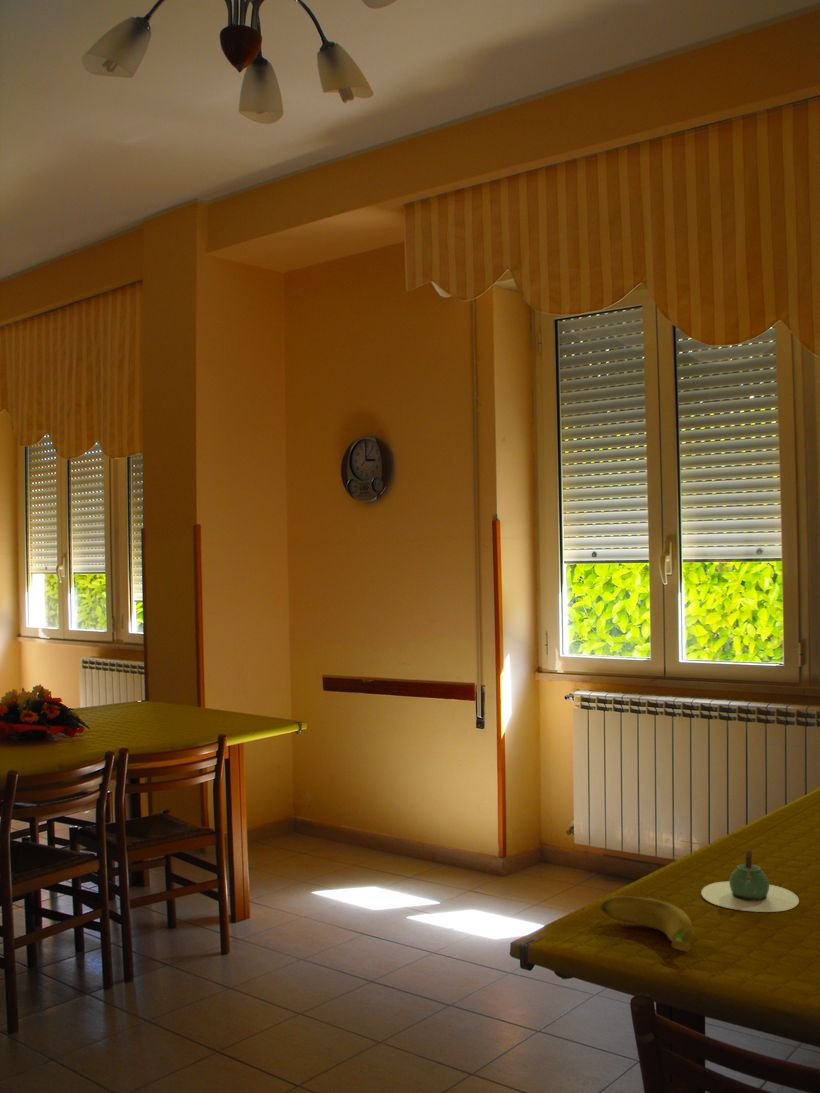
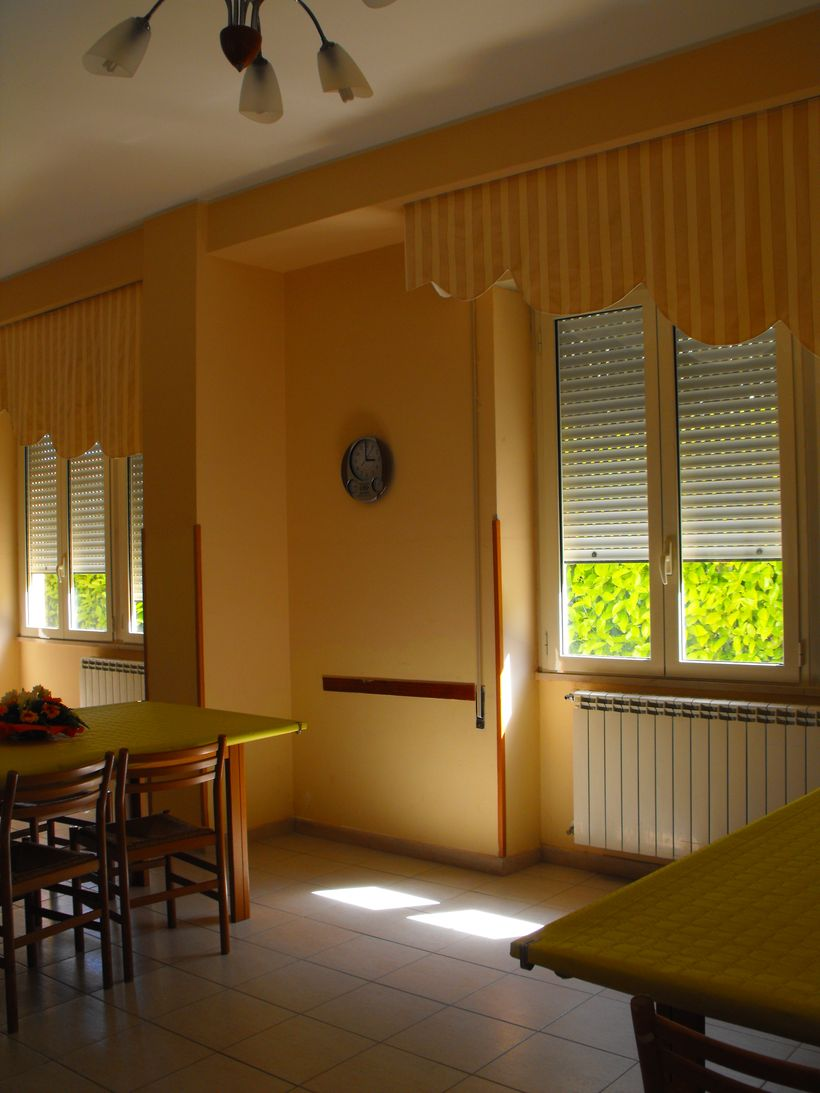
- banana [601,895,695,953]
- teapot [700,848,800,913]
